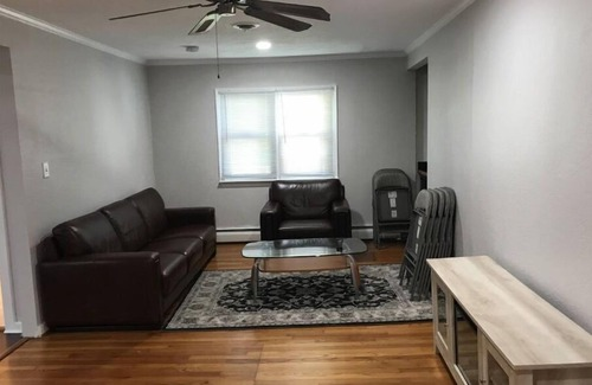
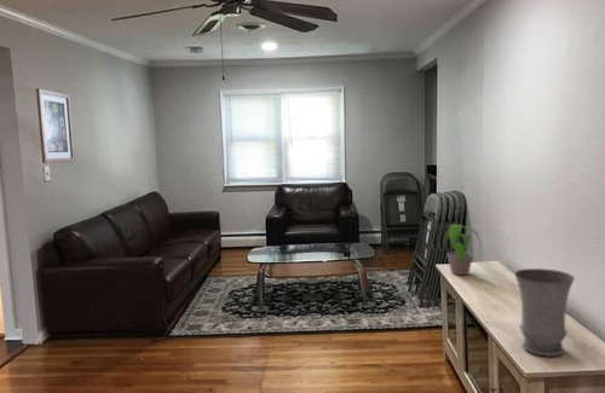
+ wall art [35,87,76,164]
+ vase [513,267,576,358]
+ potted plant [442,222,483,276]
